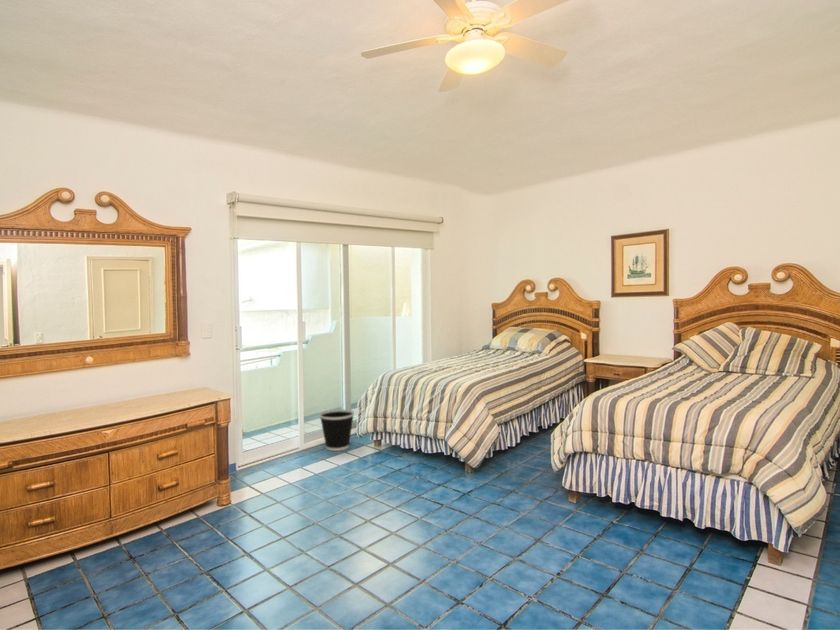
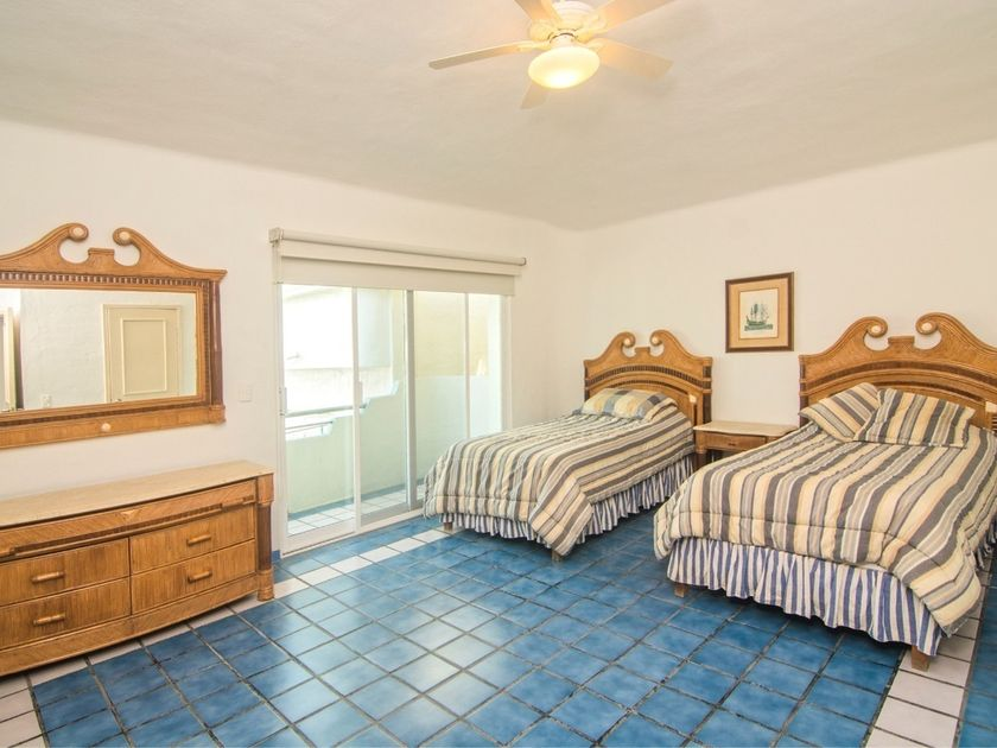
- wastebasket [318,408,355,452]
